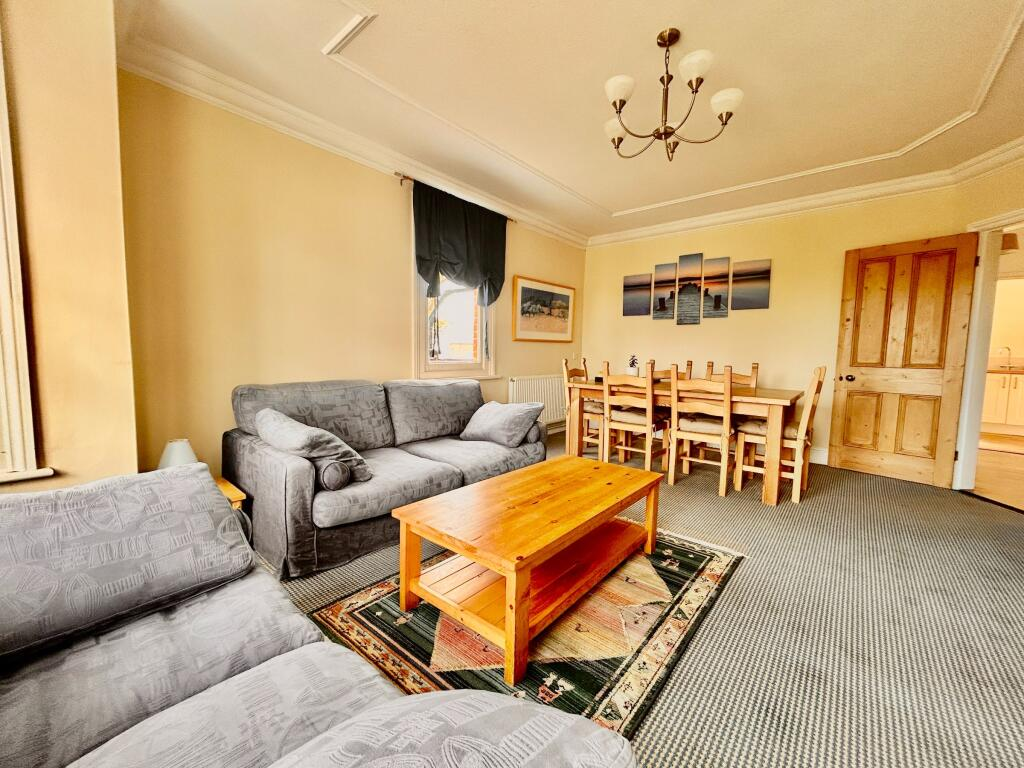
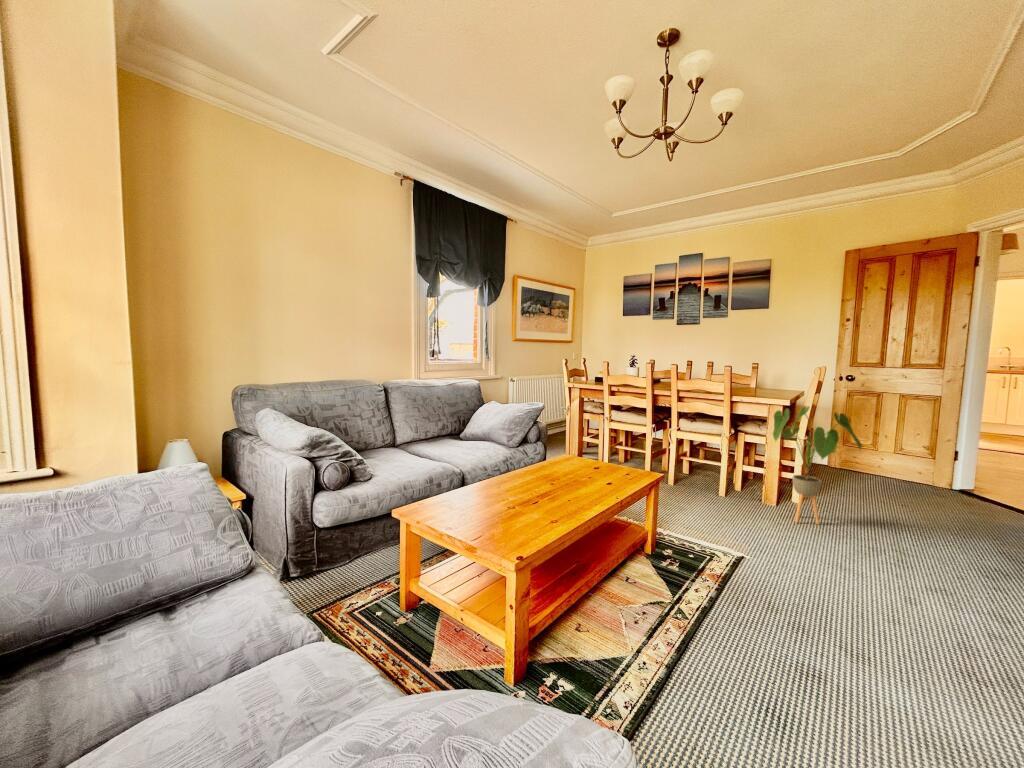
+ house plant [772,405,862,525]
